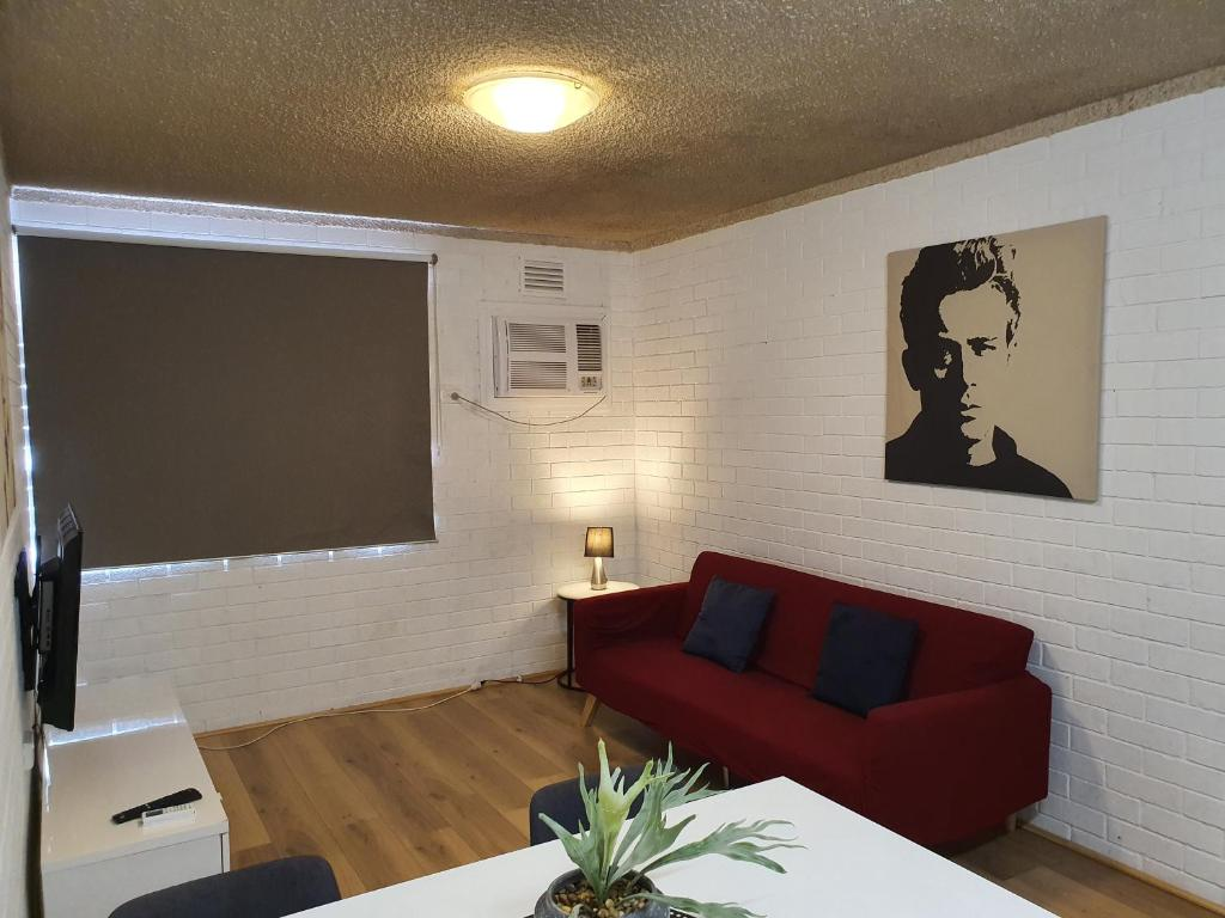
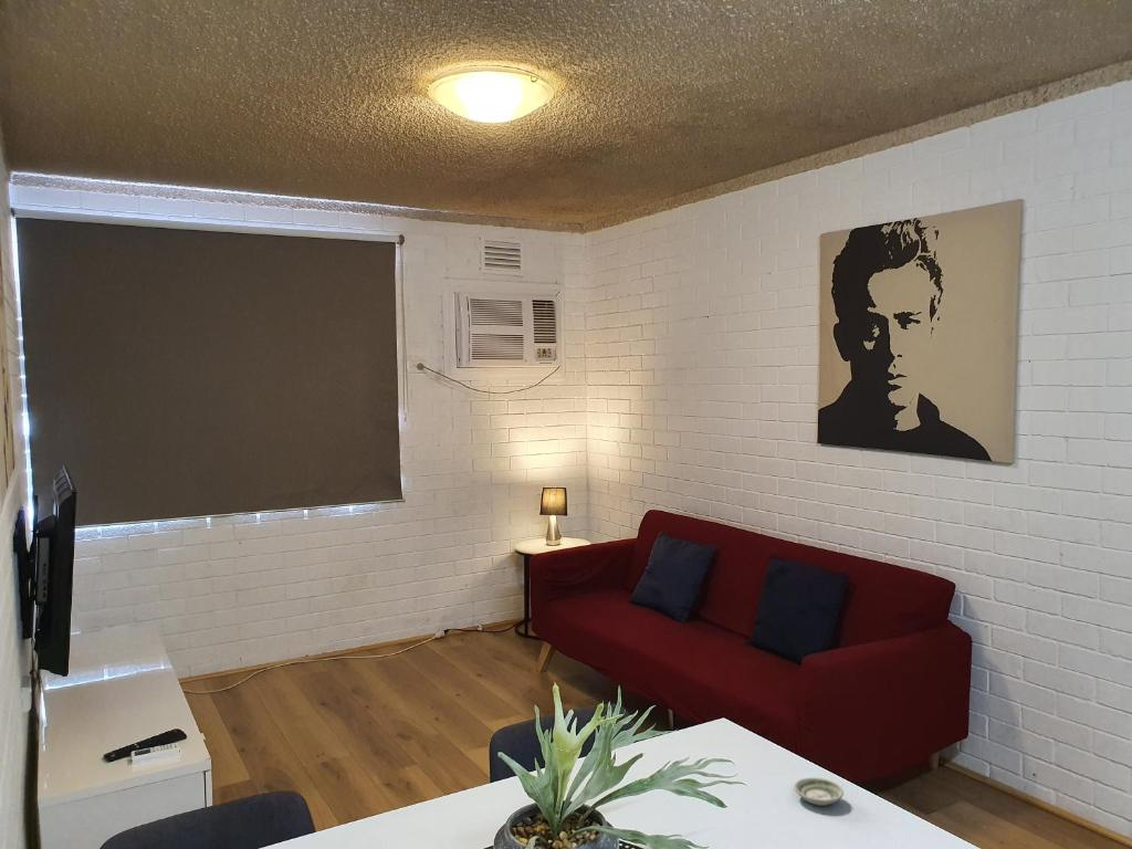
+ saucer [793,777,845,807]
